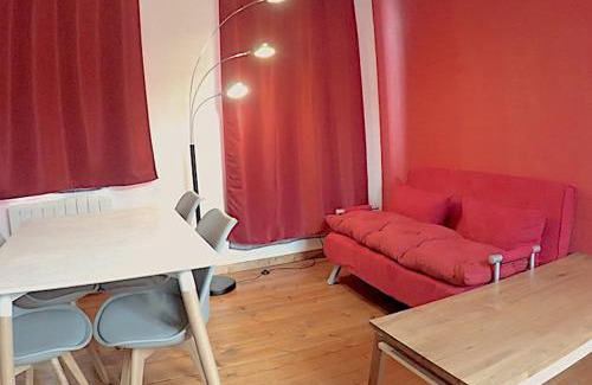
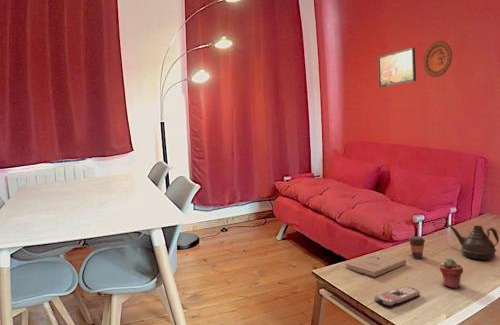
+ remote control [374,286,421,307]
+ book [344,251,407,278]
+ teapot [446,224,500,260]
+ coffee cup [408,235,426,260]
+ decorative plate [423,40,453,78]
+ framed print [377,46,417,88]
+ potted succulent [439,257,464,289]
